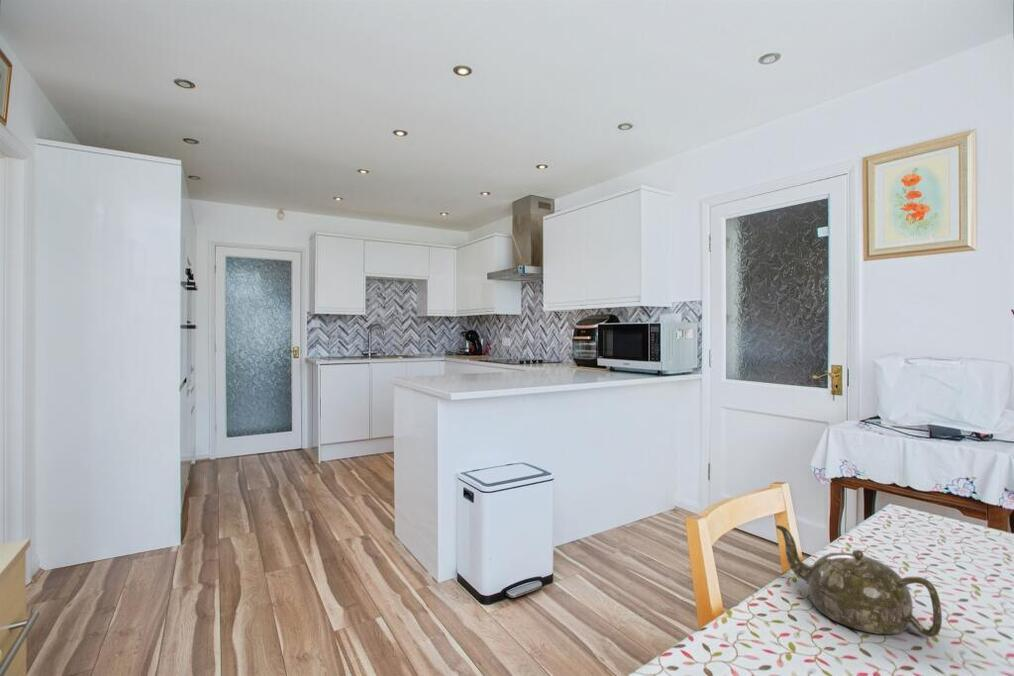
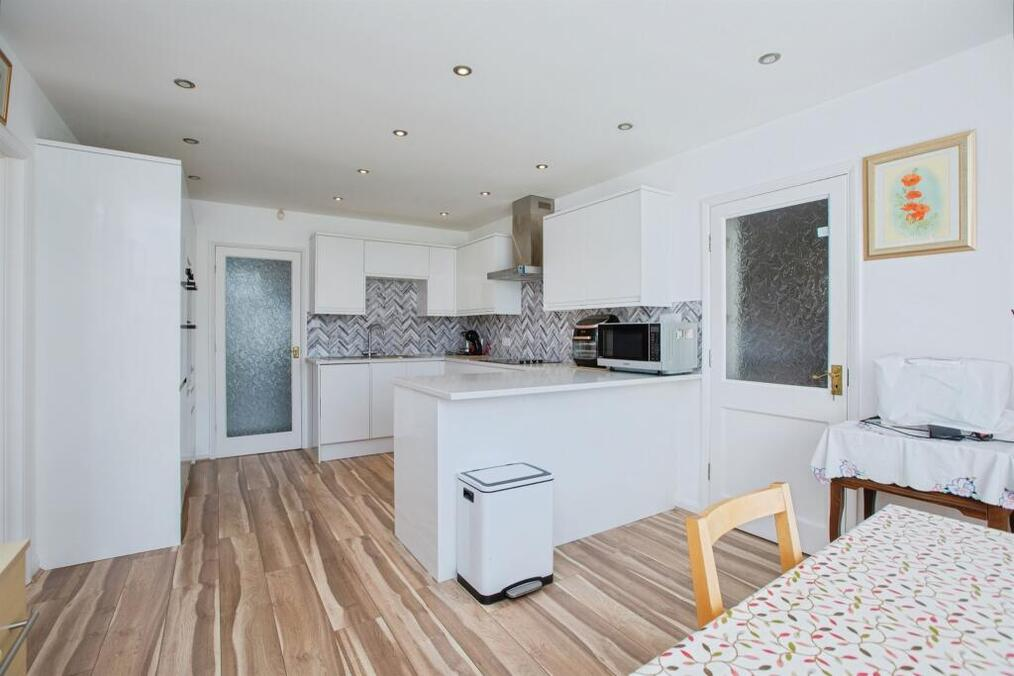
- teapot [775,524,943,638]
